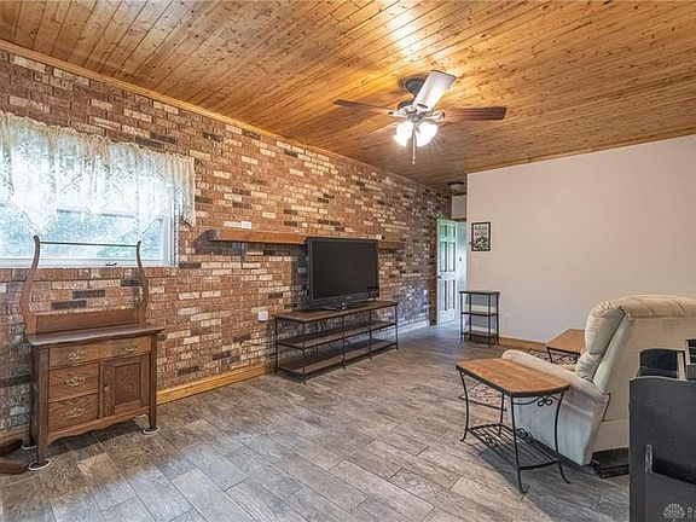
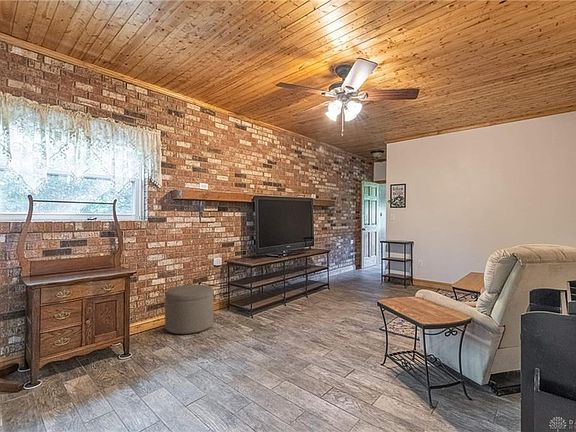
+ ottoman [164,284,215,335]
